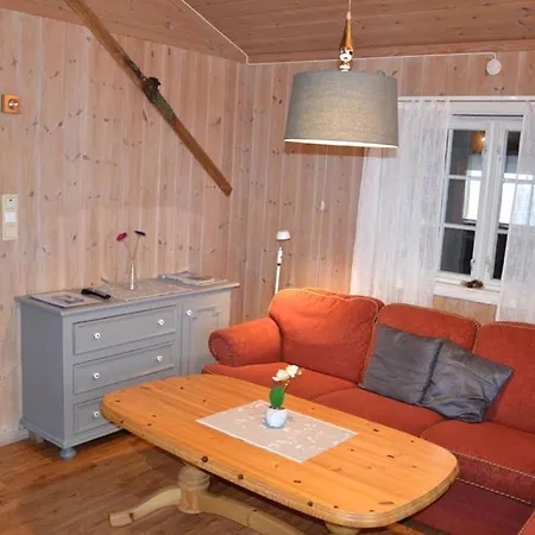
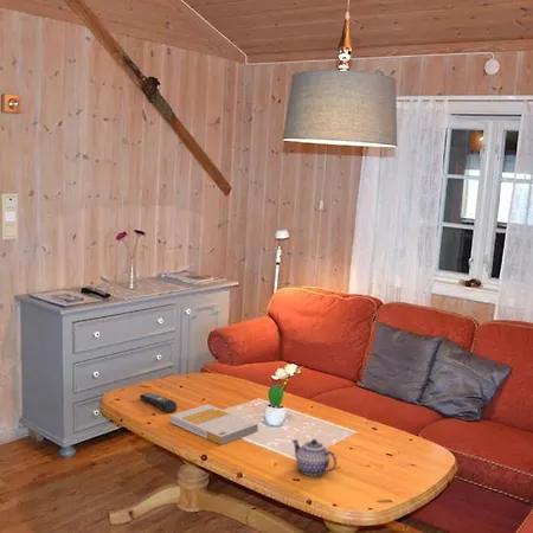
+ book [169,403,259,447]
+ remote control [139,392,178,413]
+ teapot [290,438,338,477]
